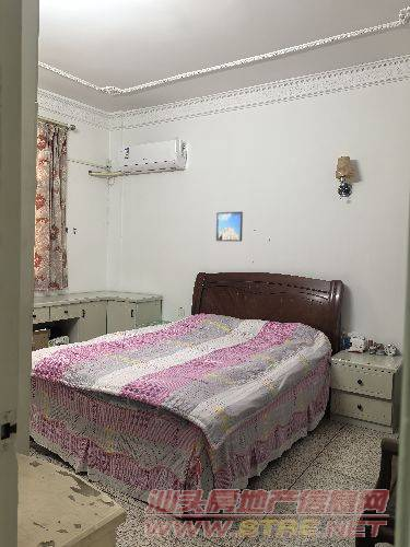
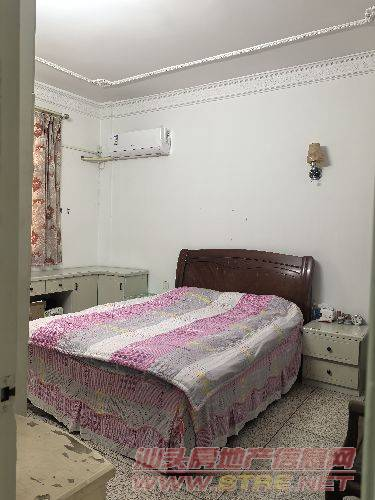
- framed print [215,210,244,243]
